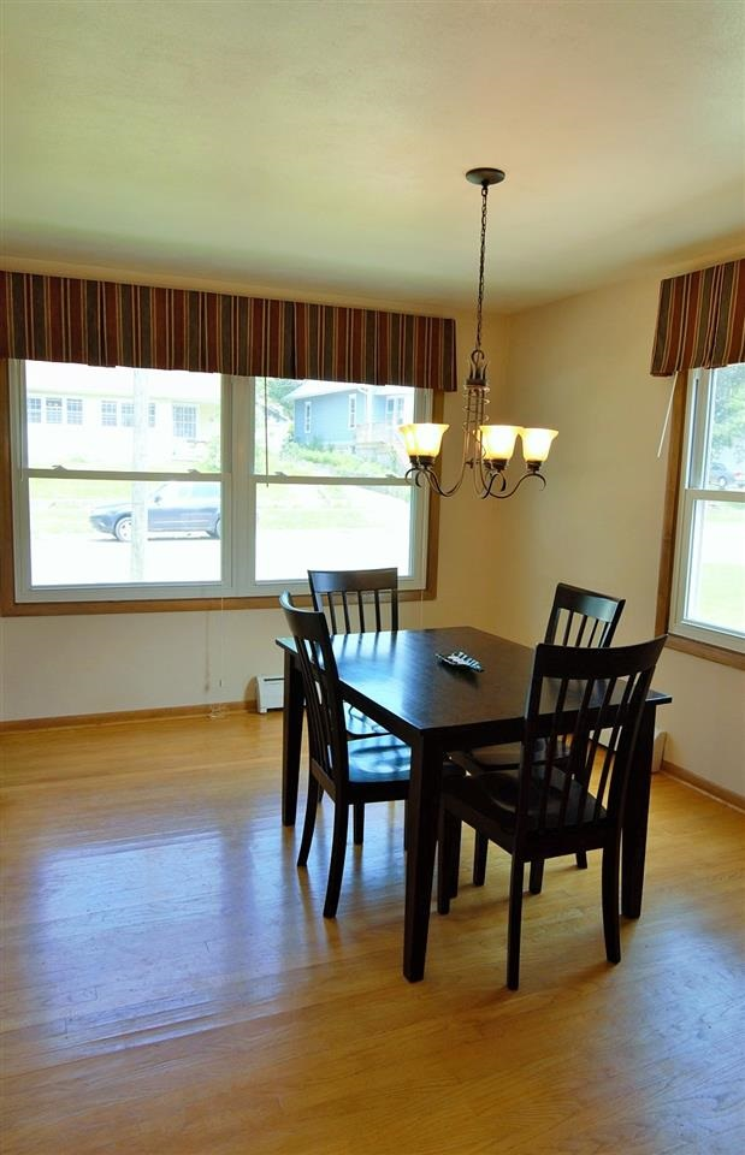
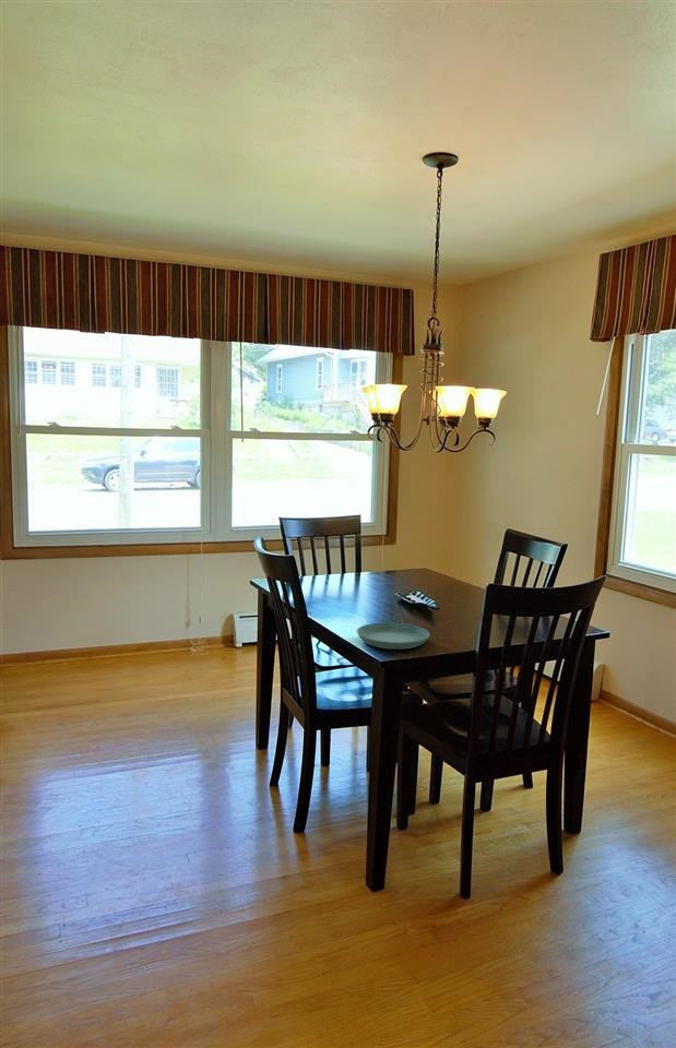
+ saucer [356,622,430,651]
